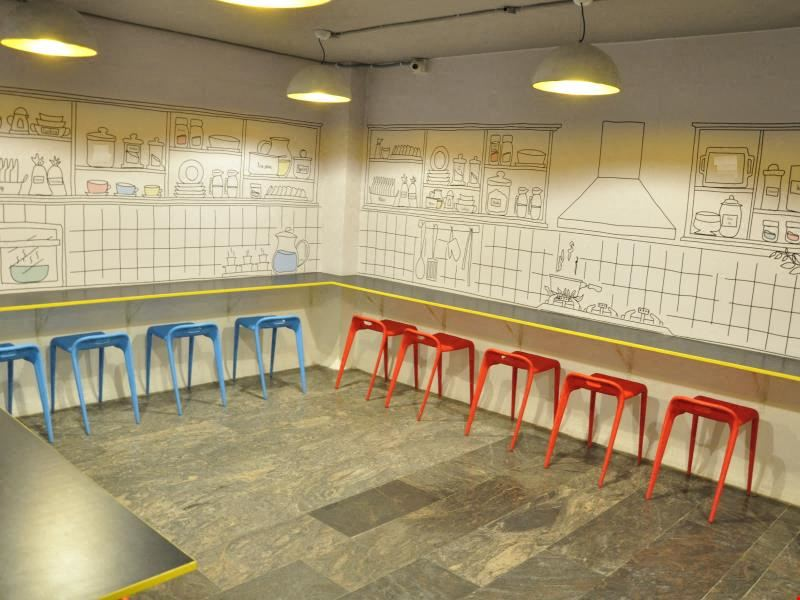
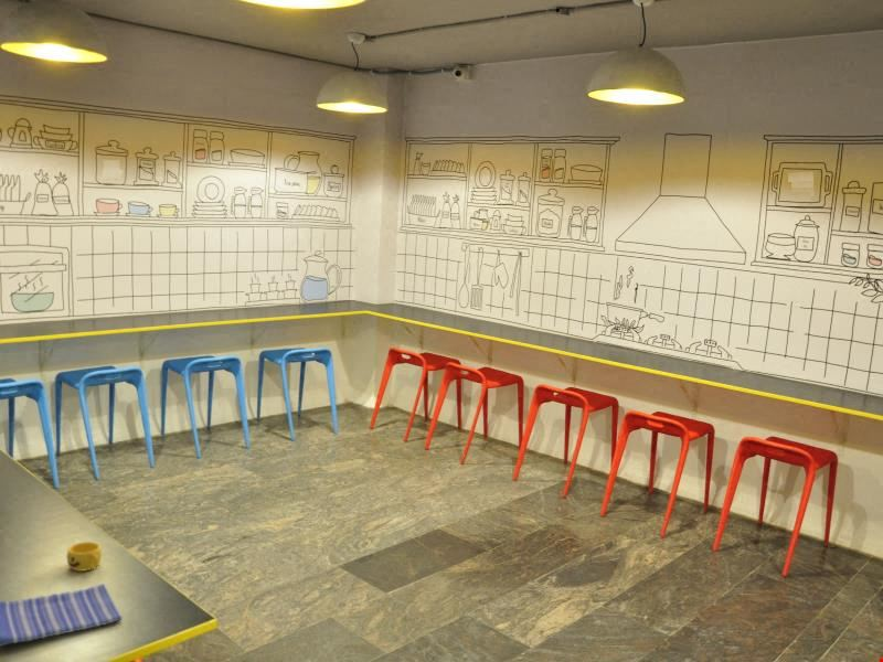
+ dish towel [0,583,124,648]
+ cup [66,541,103,573]
